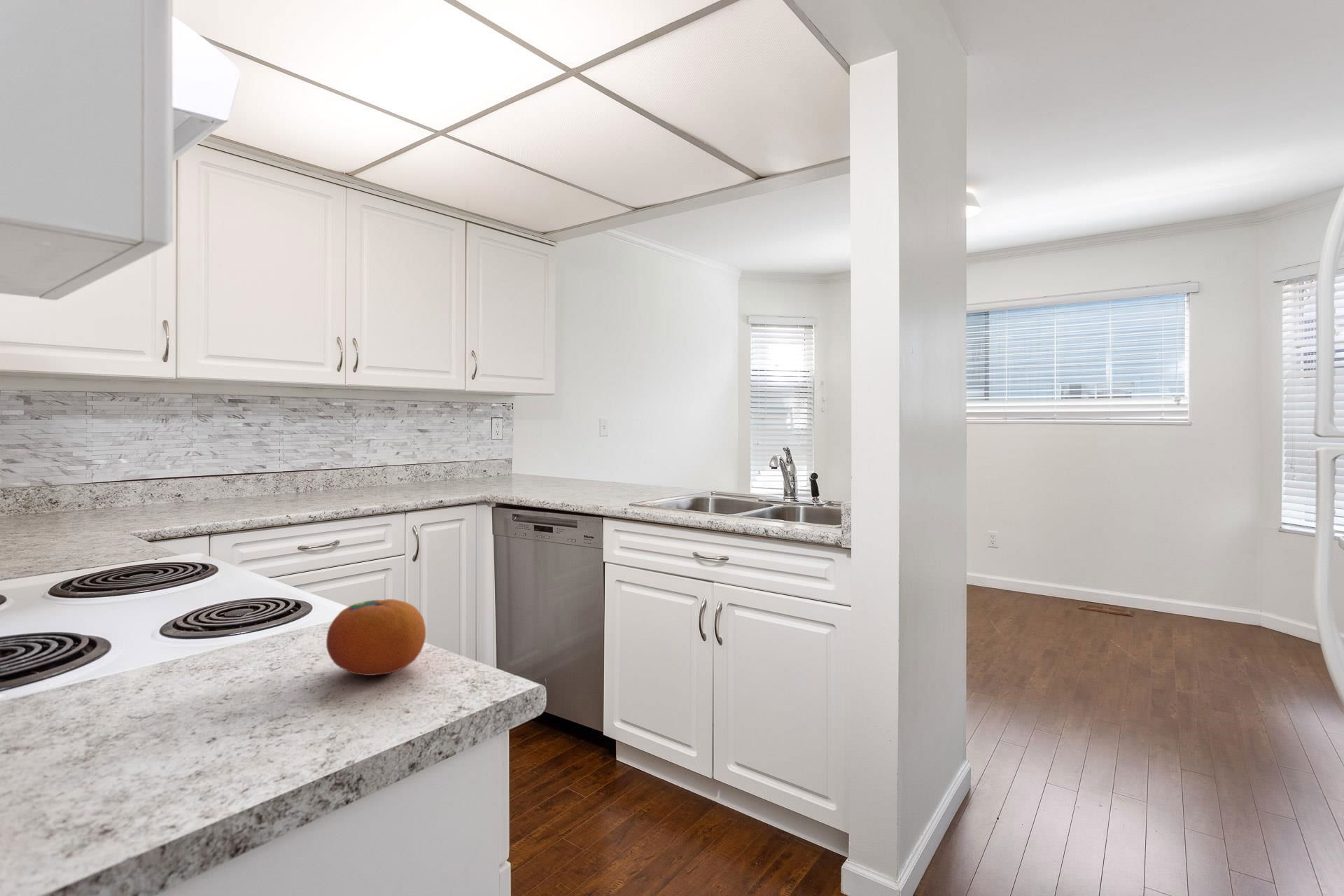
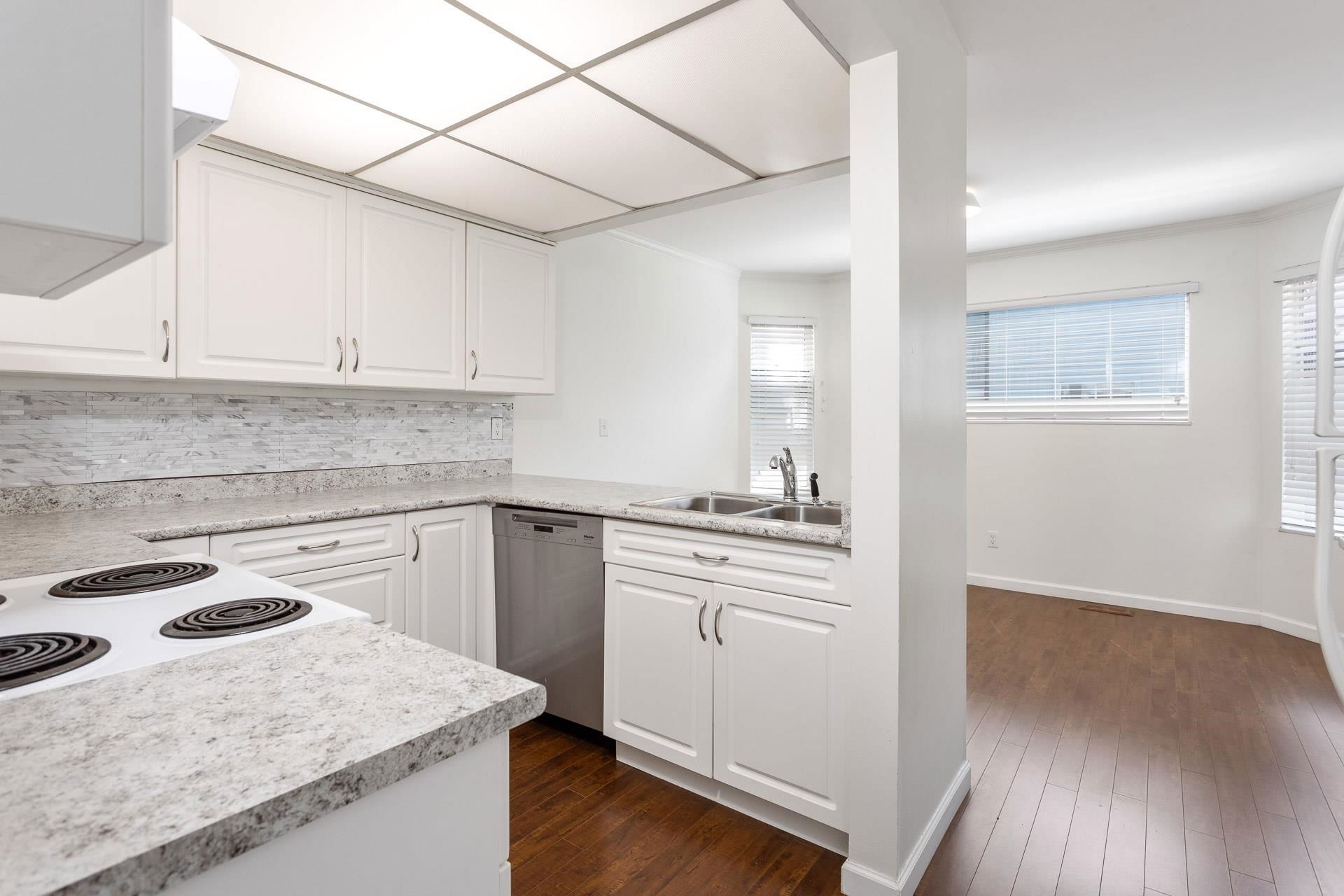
- fruit [325,598,426,676]
